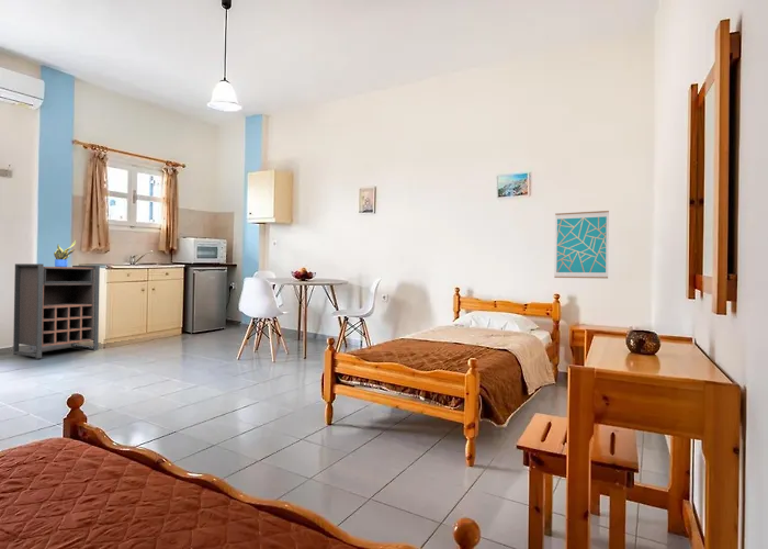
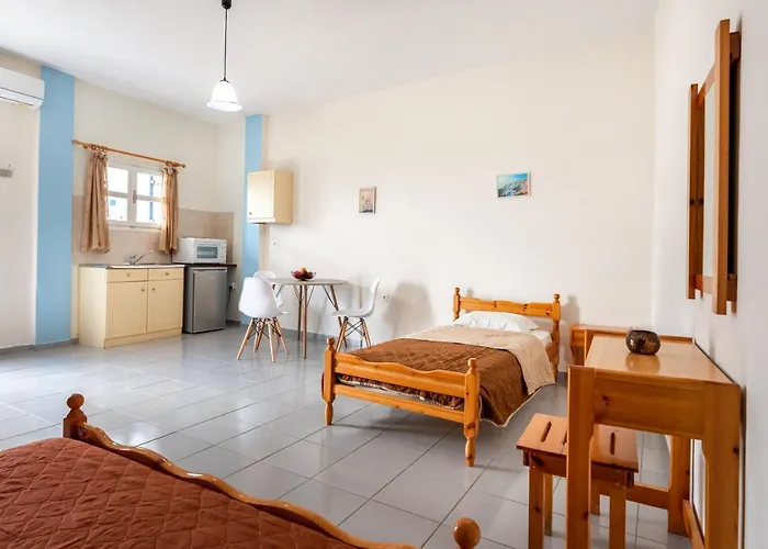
- wall art [553,210,610,280]
- shelving unit [12,262,101,359]
- potted plant [53,239,78,267]
